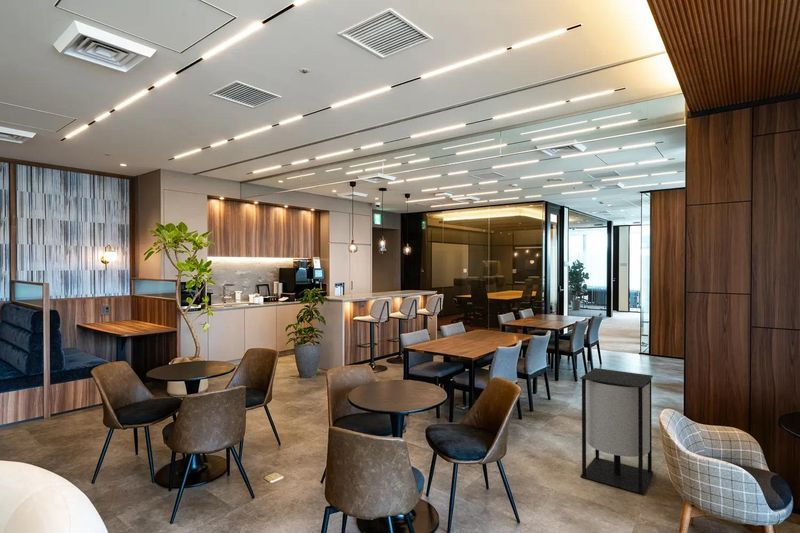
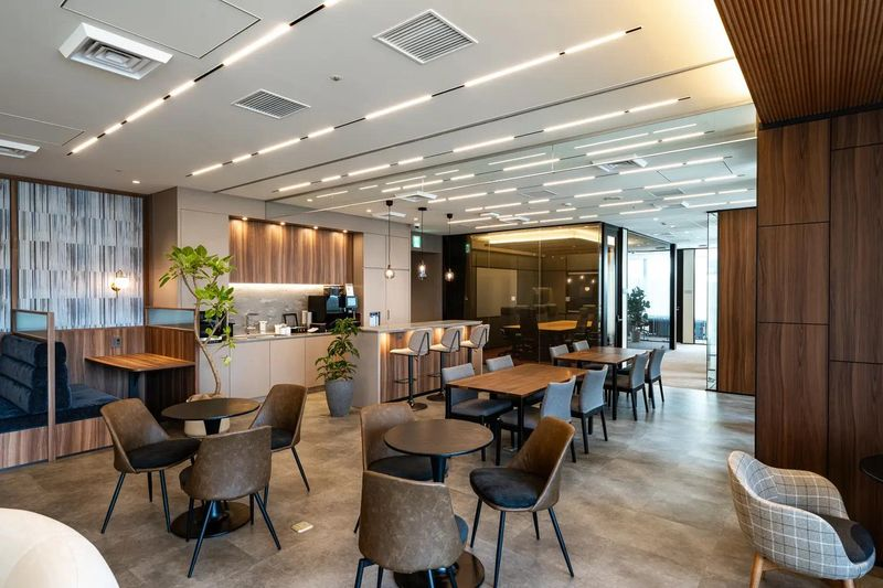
- trash can [579,367,655,495]
